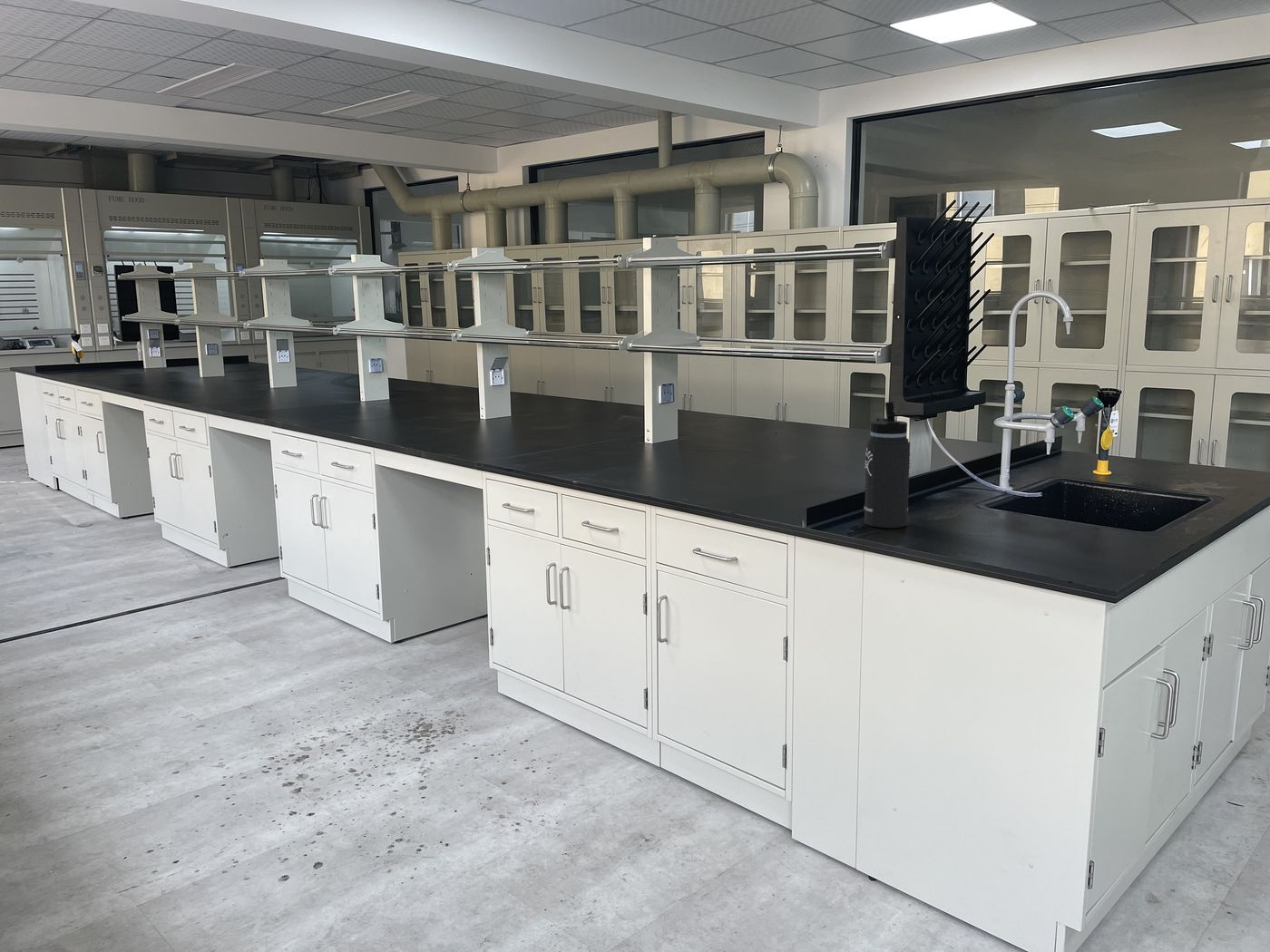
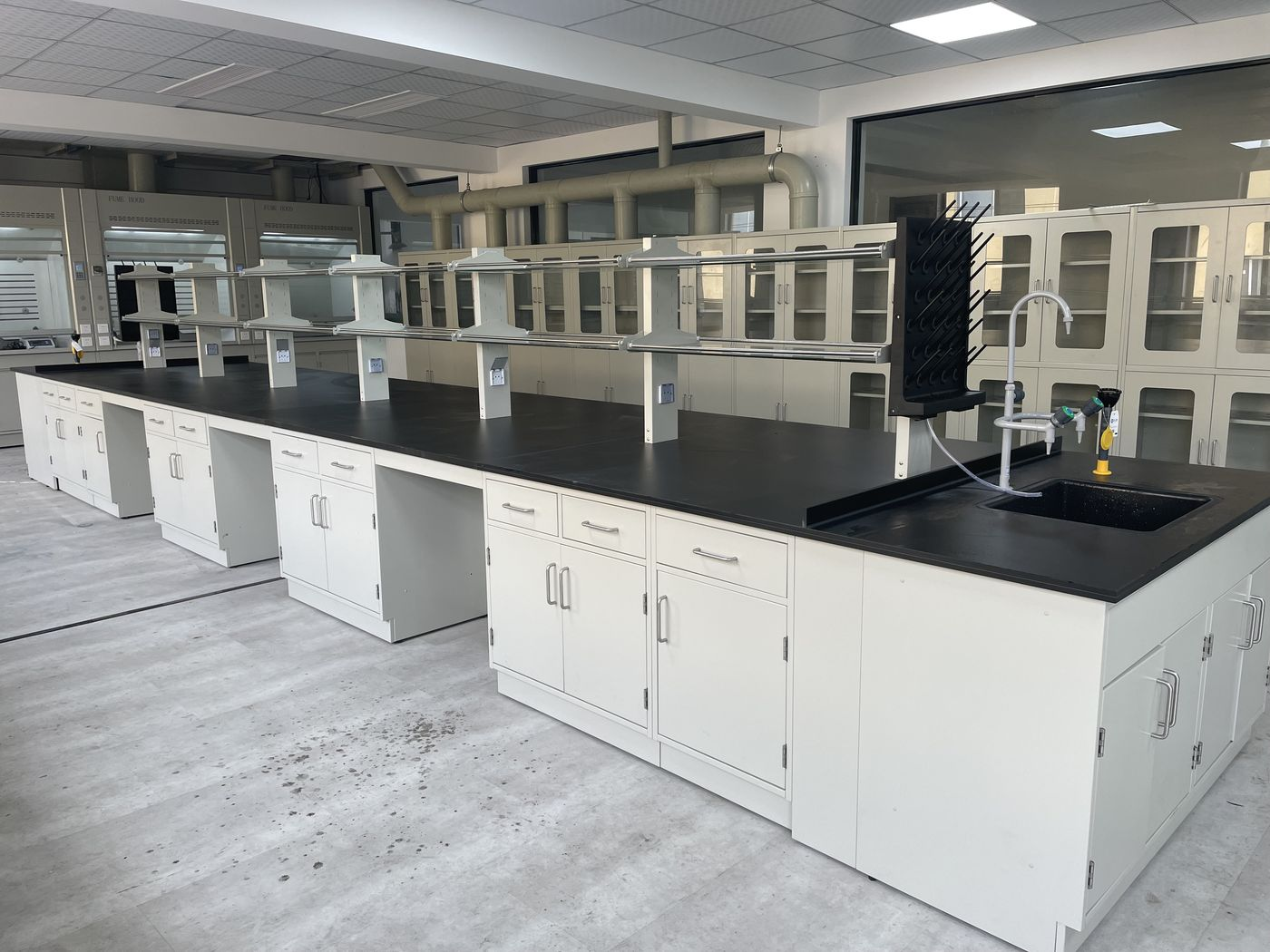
- thermos bottle [863,402,912,529]
